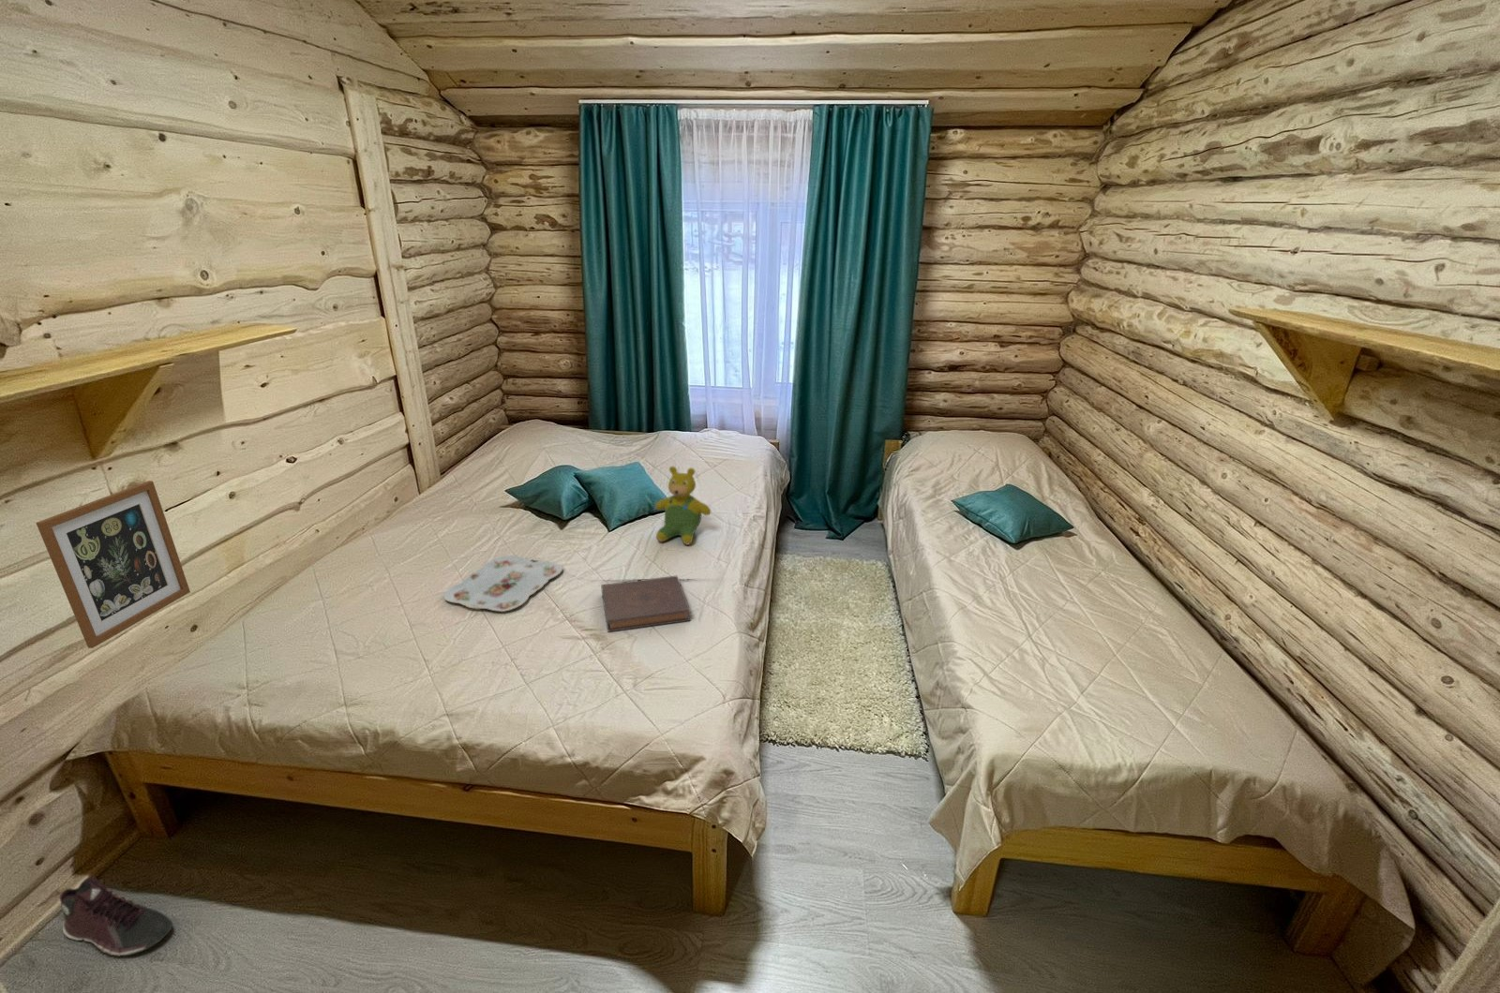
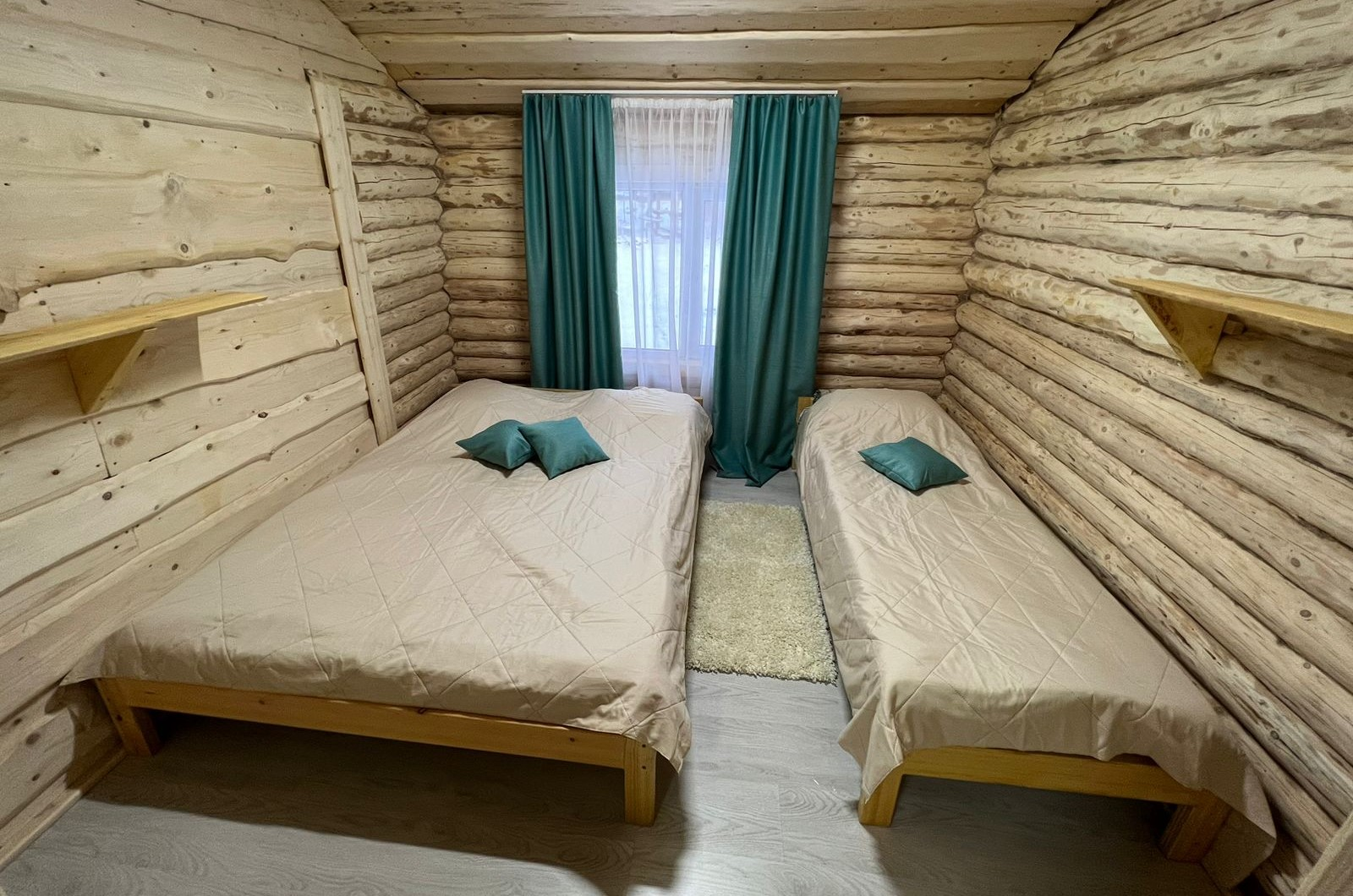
- serving tray [443,554,563,613]
- teddy bear [654,465,712,546]
- wall art [35,480,192,649]
- book [600,575,691,633]
- sneaker [59,874,173,958]
